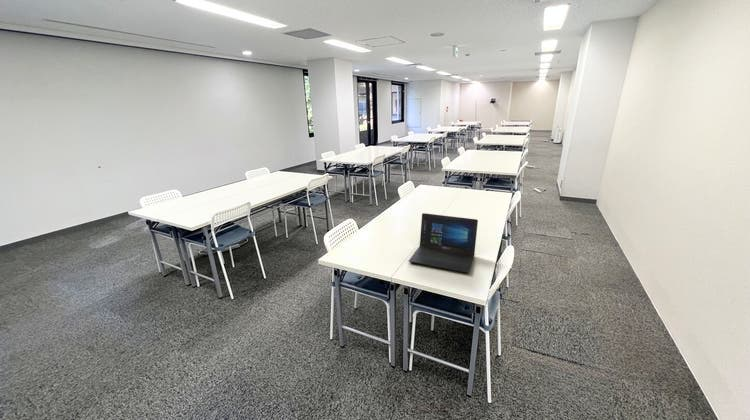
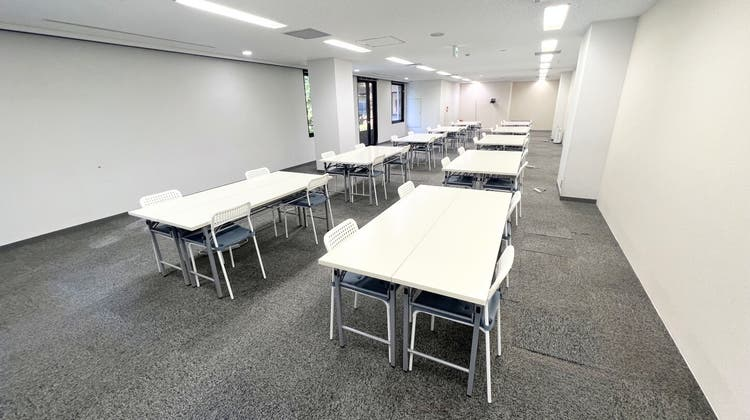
- laptop [408,212,479,274]
